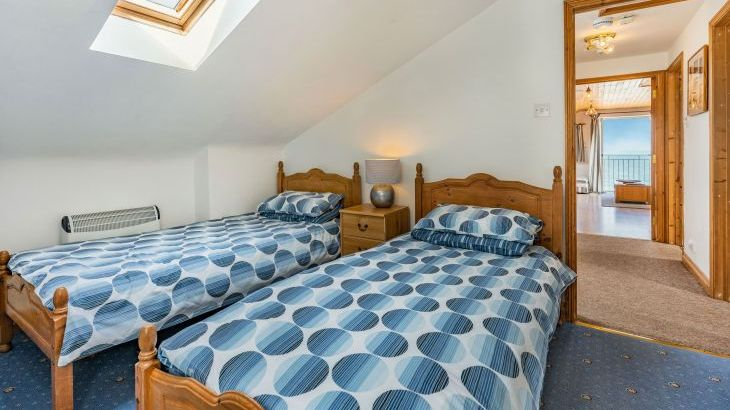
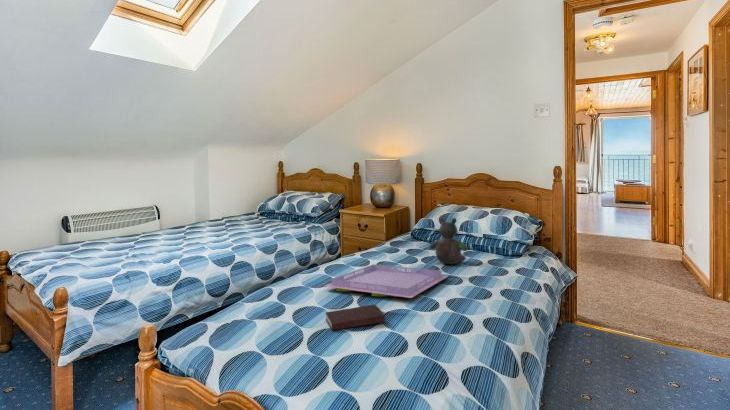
+ stuffed bear [429,217,469,265]
+ tray [324,263,449,299]
+ book [325,304,386,331]
